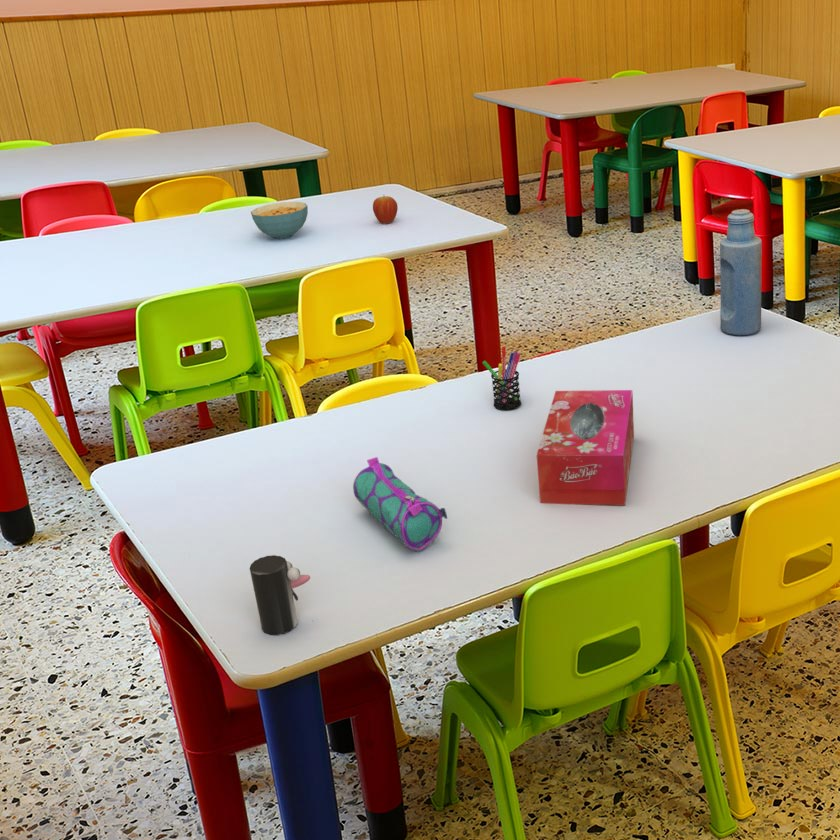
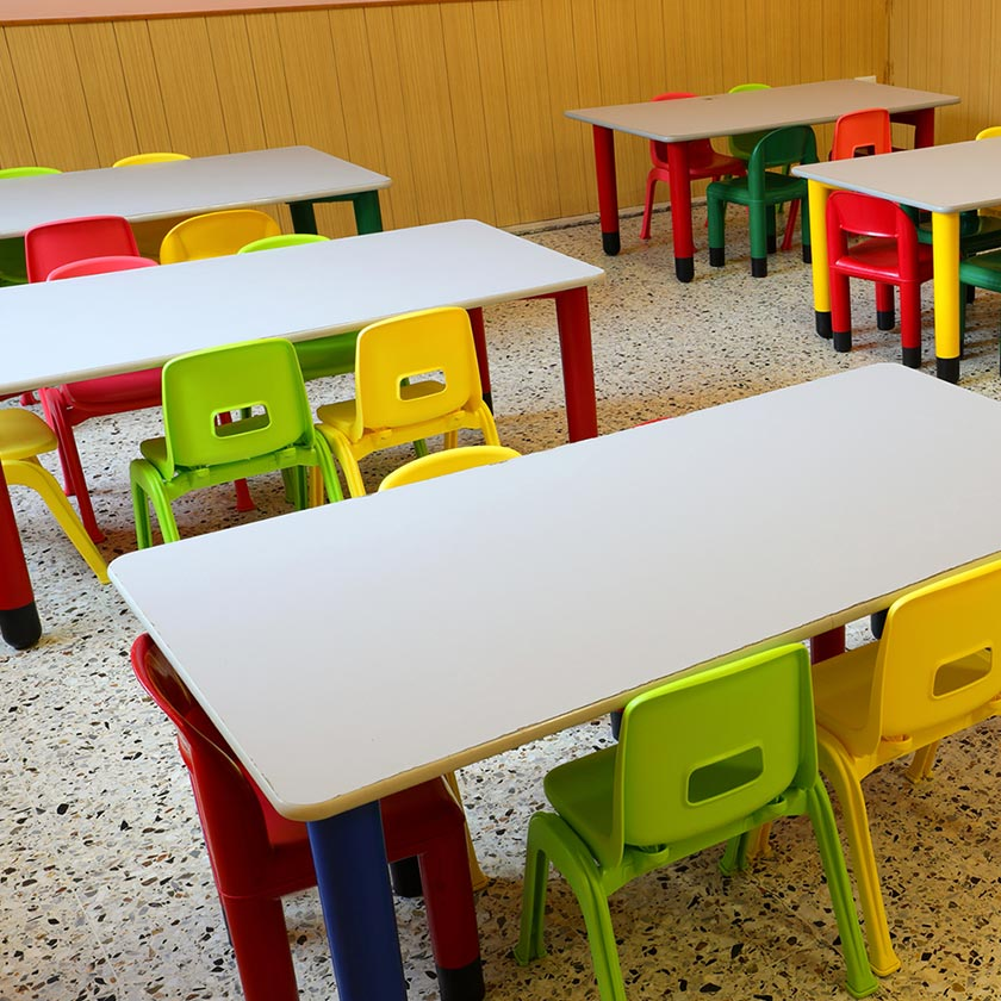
- cup [249,554,311,636]
- cereal bowl [250,201,309,239]
- fruit [372,195,399,225]
- bottle [719,208,763,337]
- pen holder [482,346,522,411]
- pencil case [352,456,448,552]
- tissue box [536,389,635,506]
